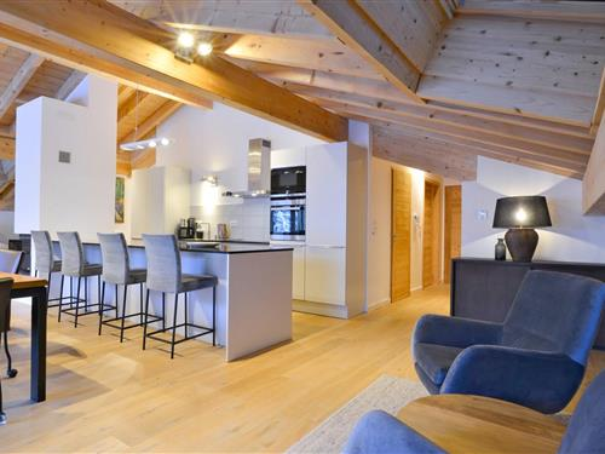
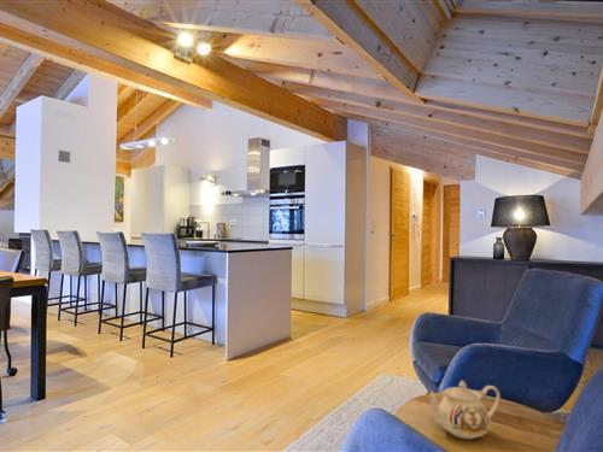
+ teapot [425,380,502,440]
